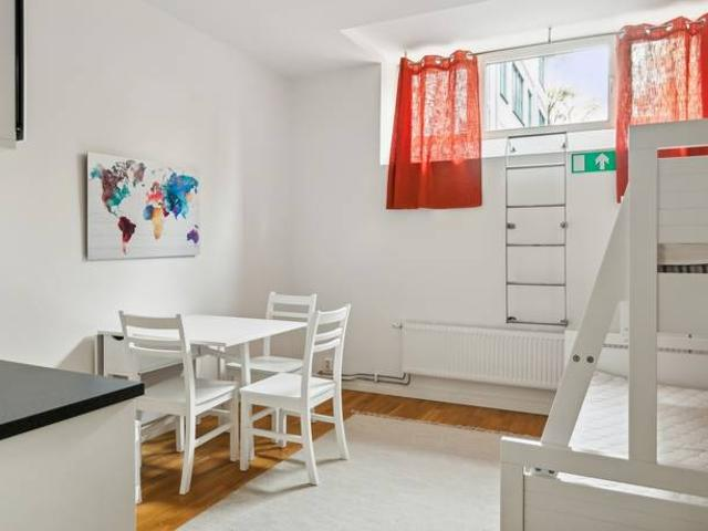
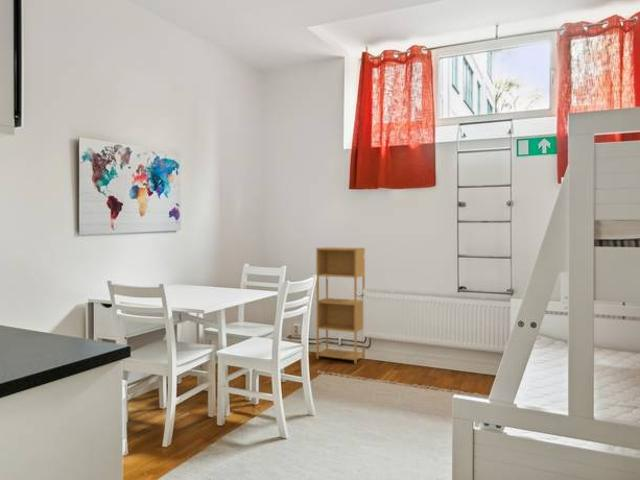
+ shelving unit [315,246,366,365]
